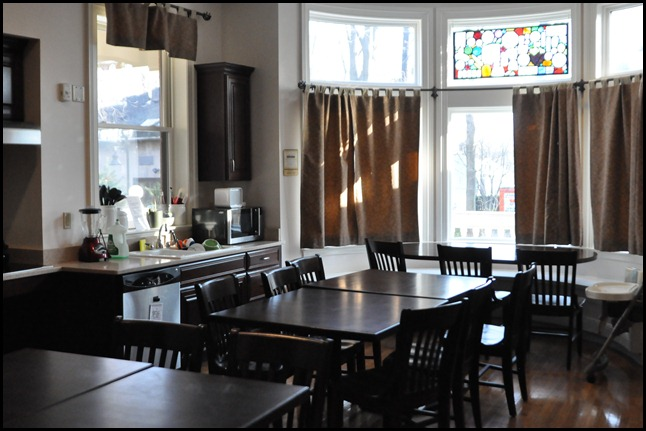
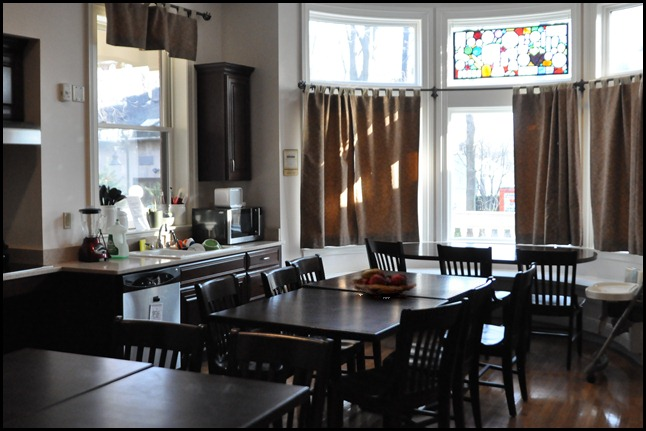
+ fruit basket [348,268,418,299]
